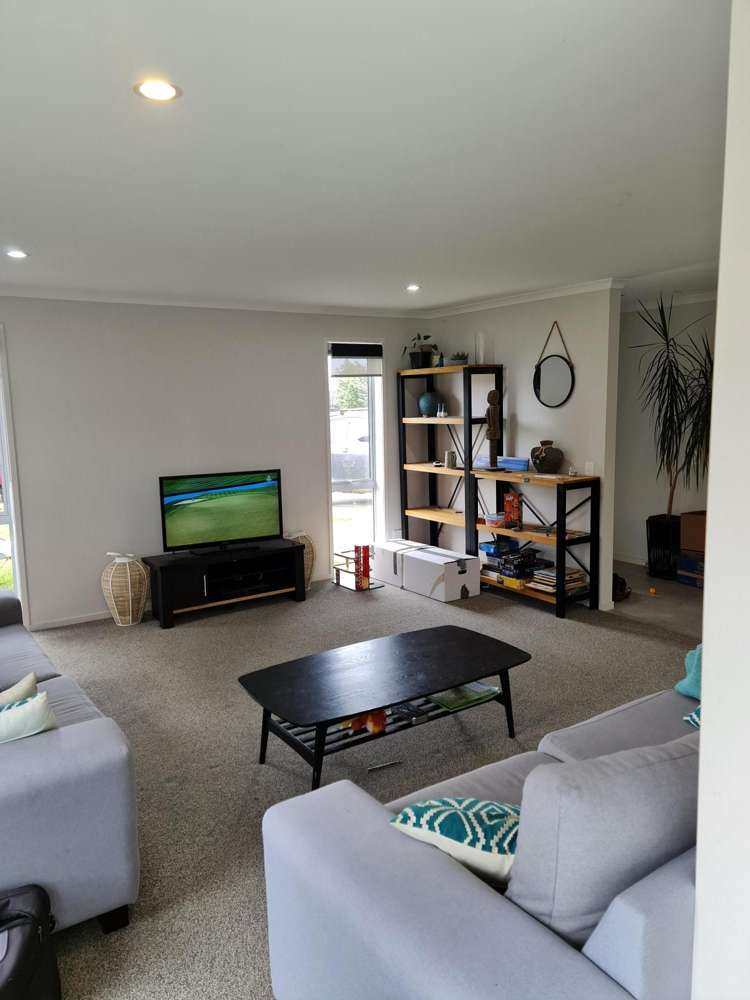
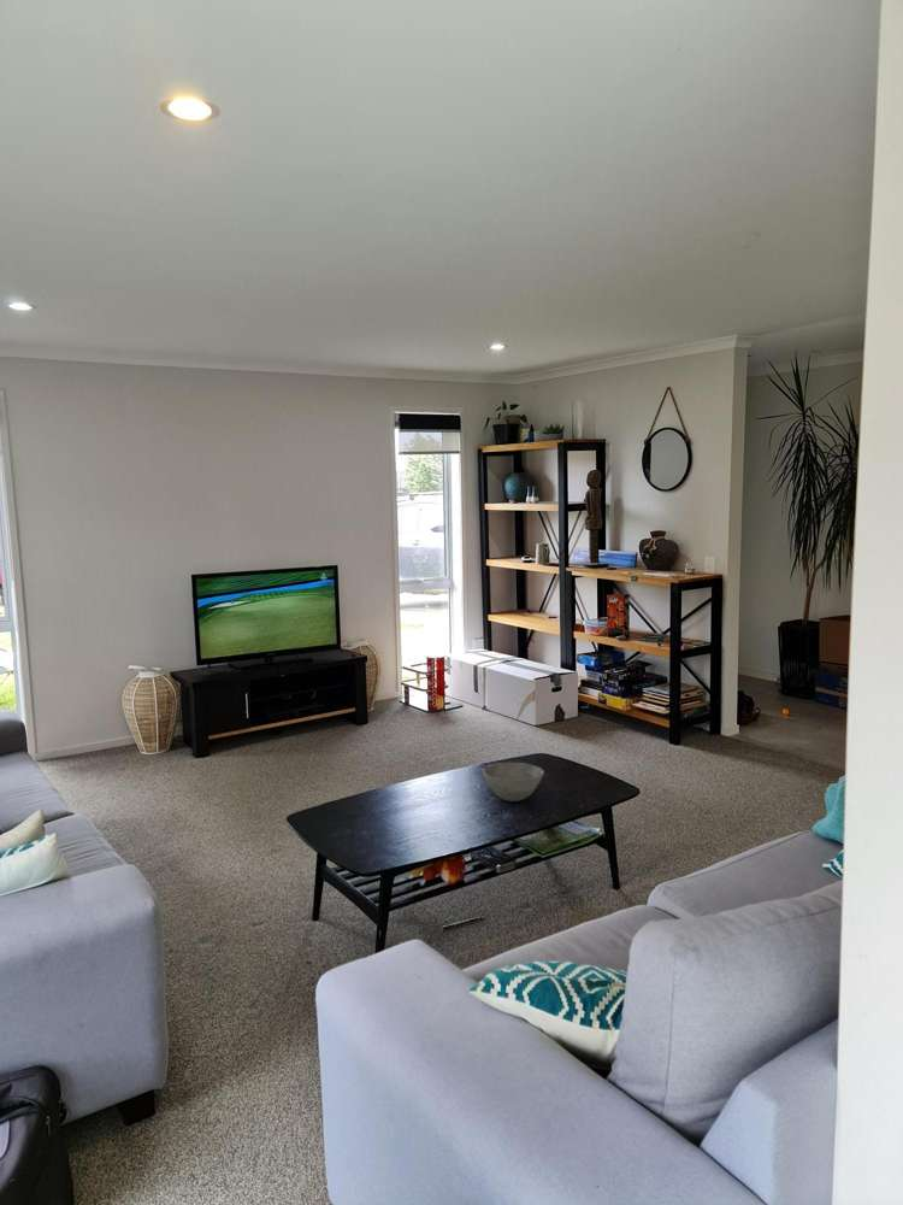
+ bowl [482,762,545,803]
